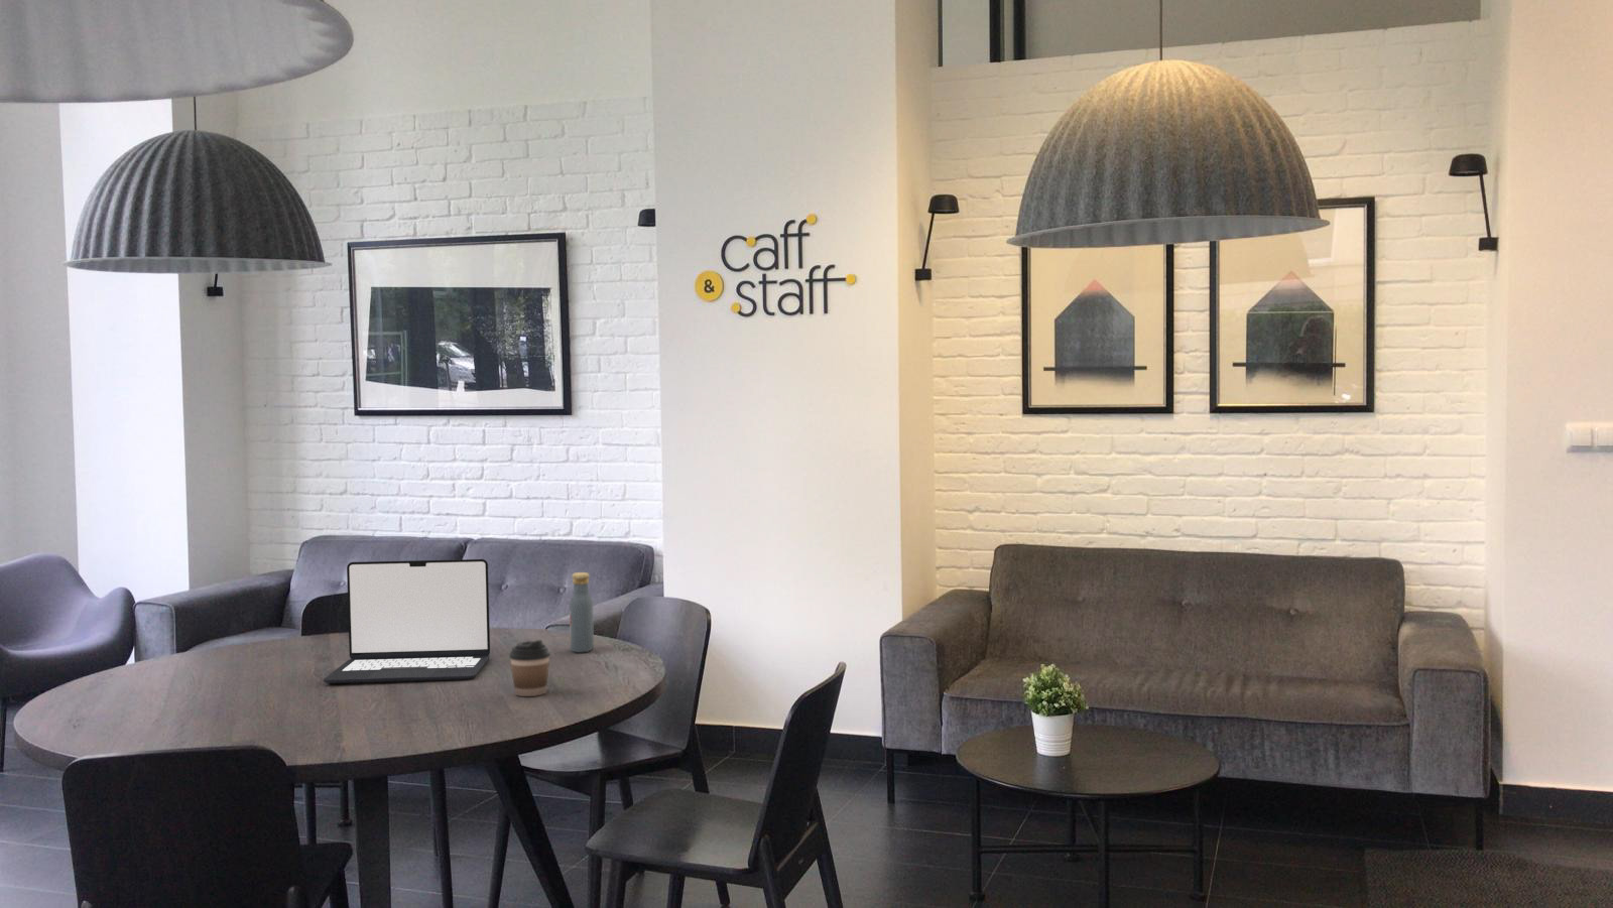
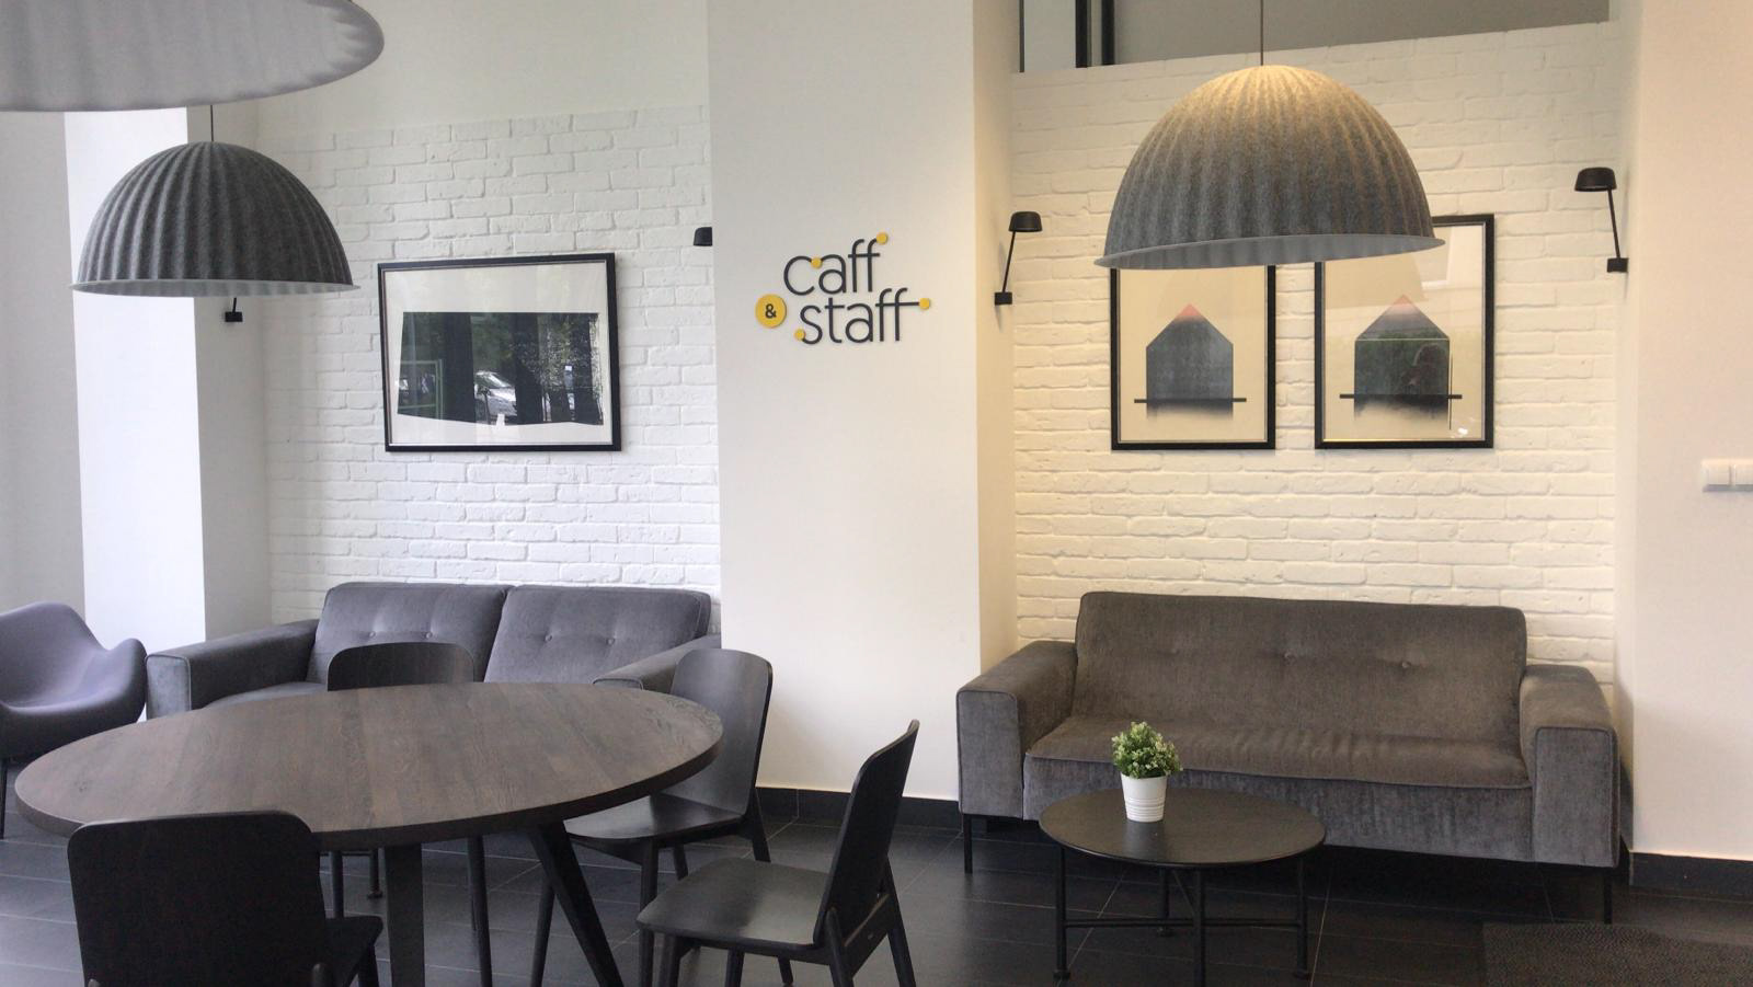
- vodka [568,571,595,653]
- coffee cup [508,639,552,698]
- laptop [322,558,491,684]
